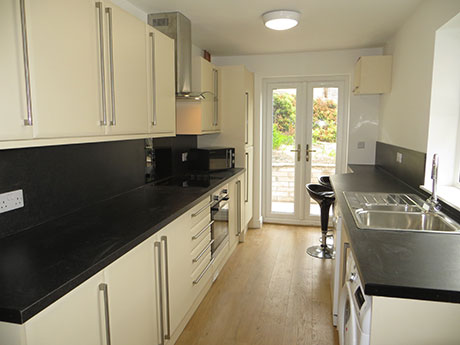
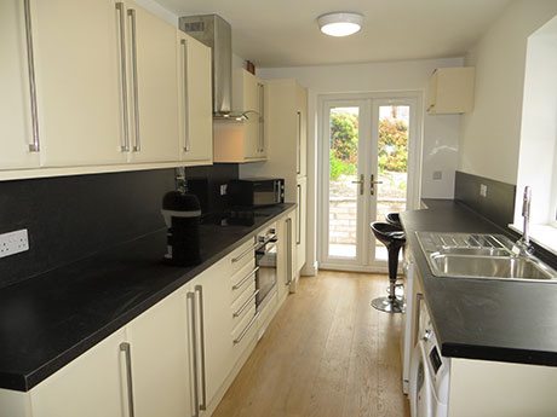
+ coffee maker [160,189,203,267]
